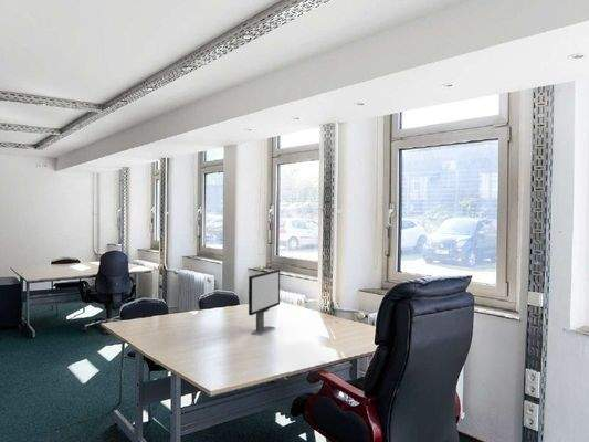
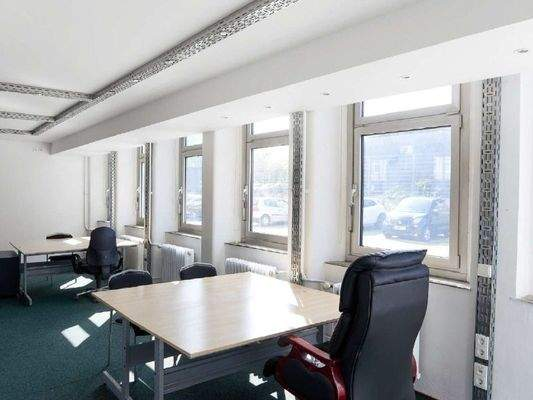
- computer monitor [248,269,281,336]
